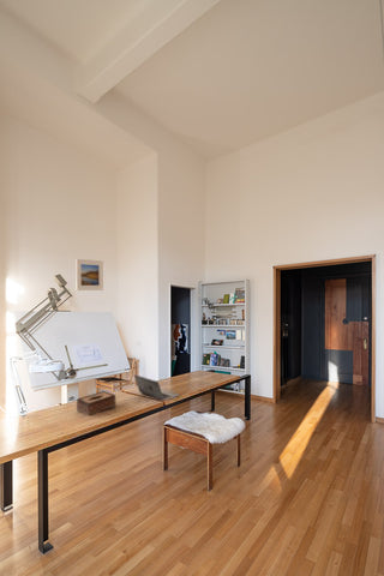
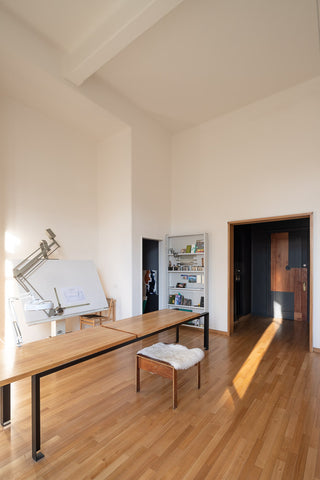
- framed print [74,258,104,292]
- tissue box [76,390,118,416]
- laptop [133,373,181,402]
